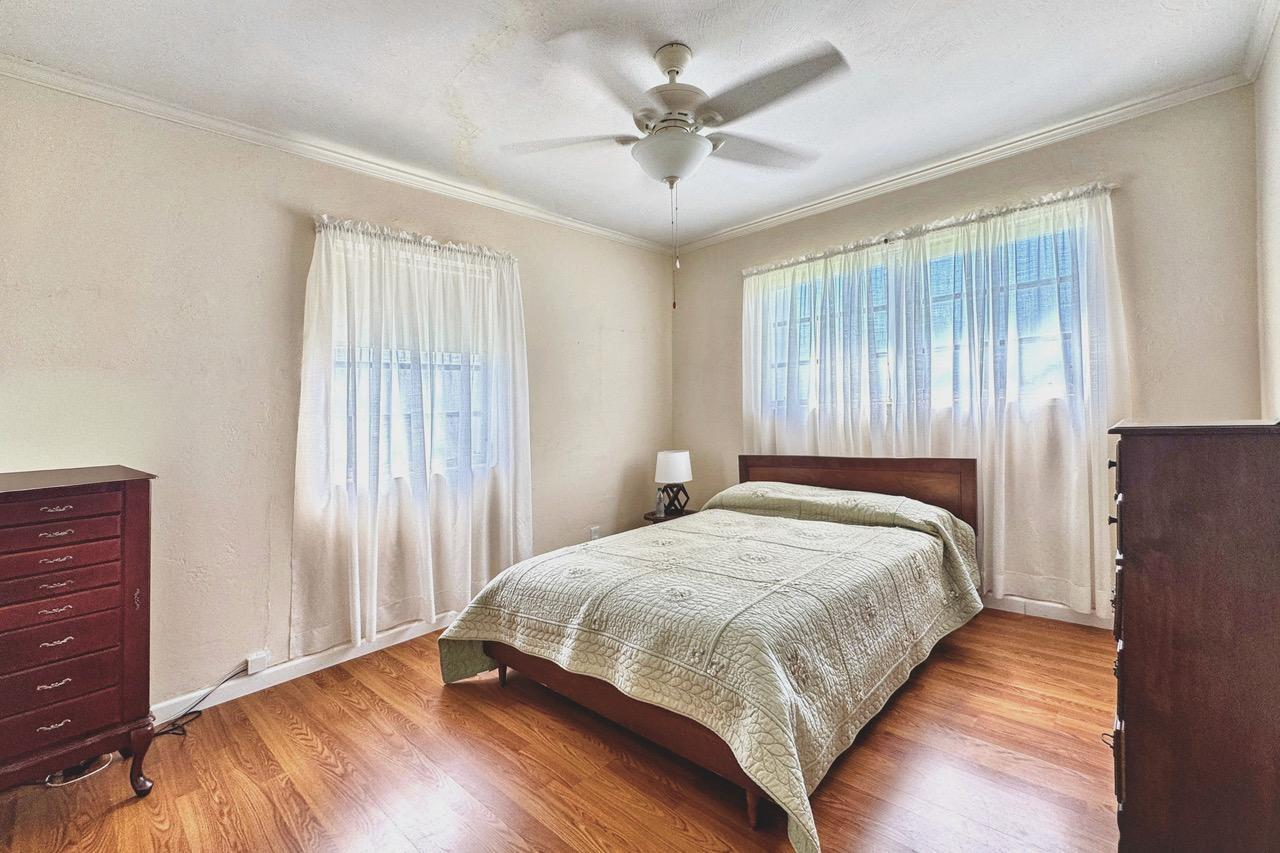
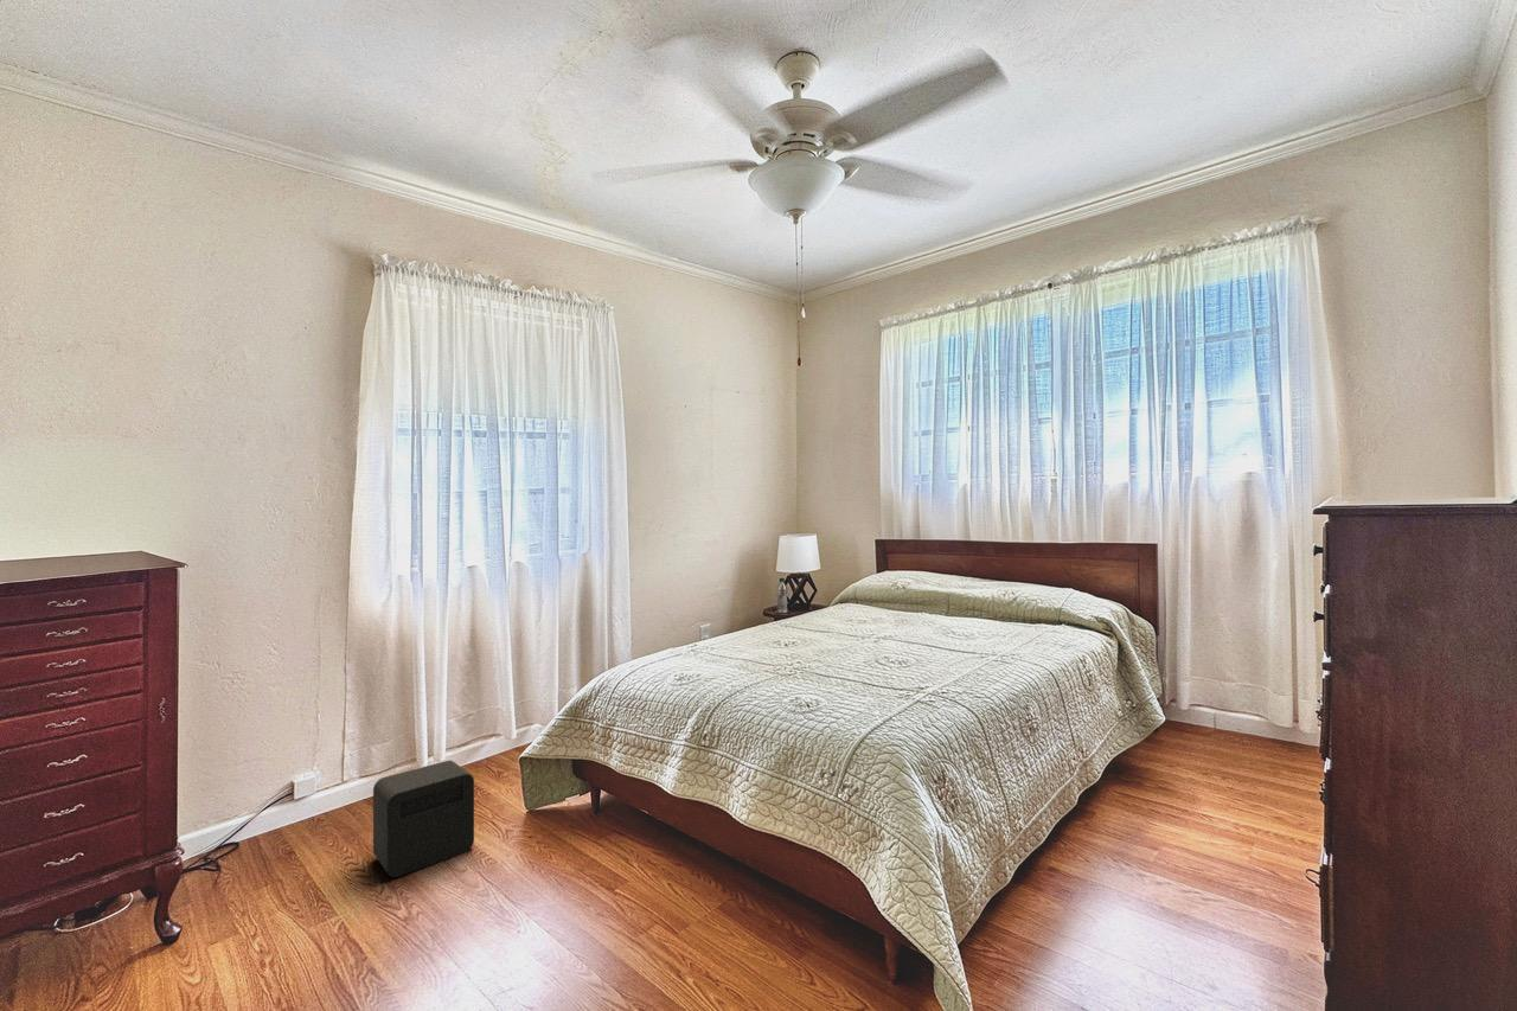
+ air purifier [372,760,475,878]
